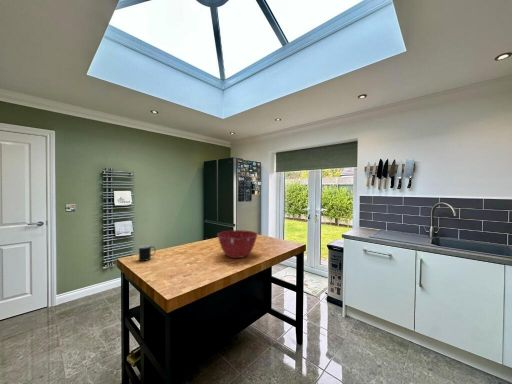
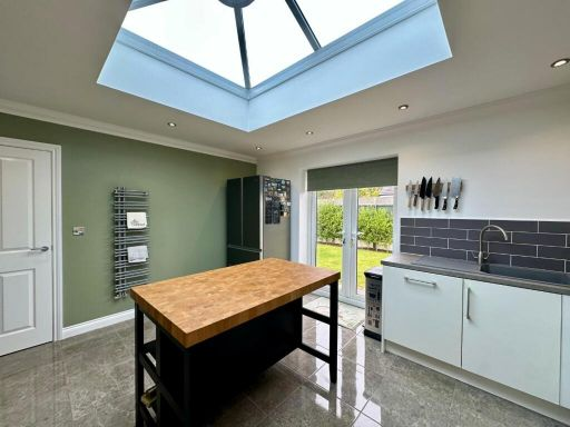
- mixing bowl [216,229,259,259]
- cup [138,244,157,262]
